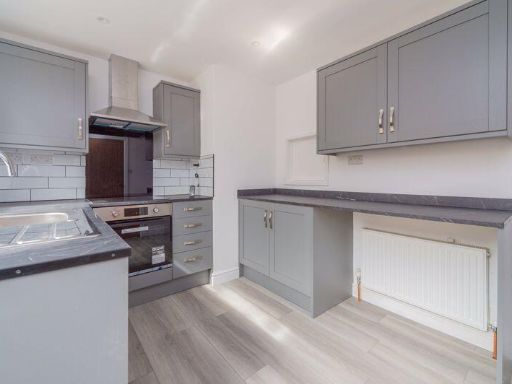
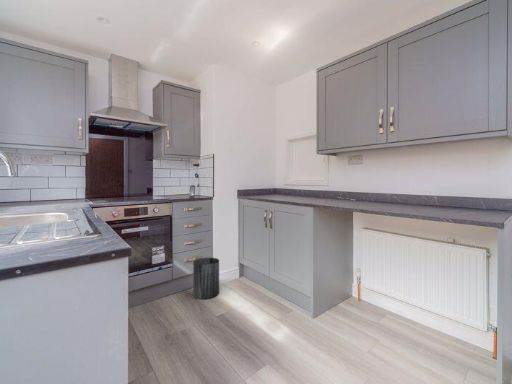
+ trash can [192,256,220,300]
